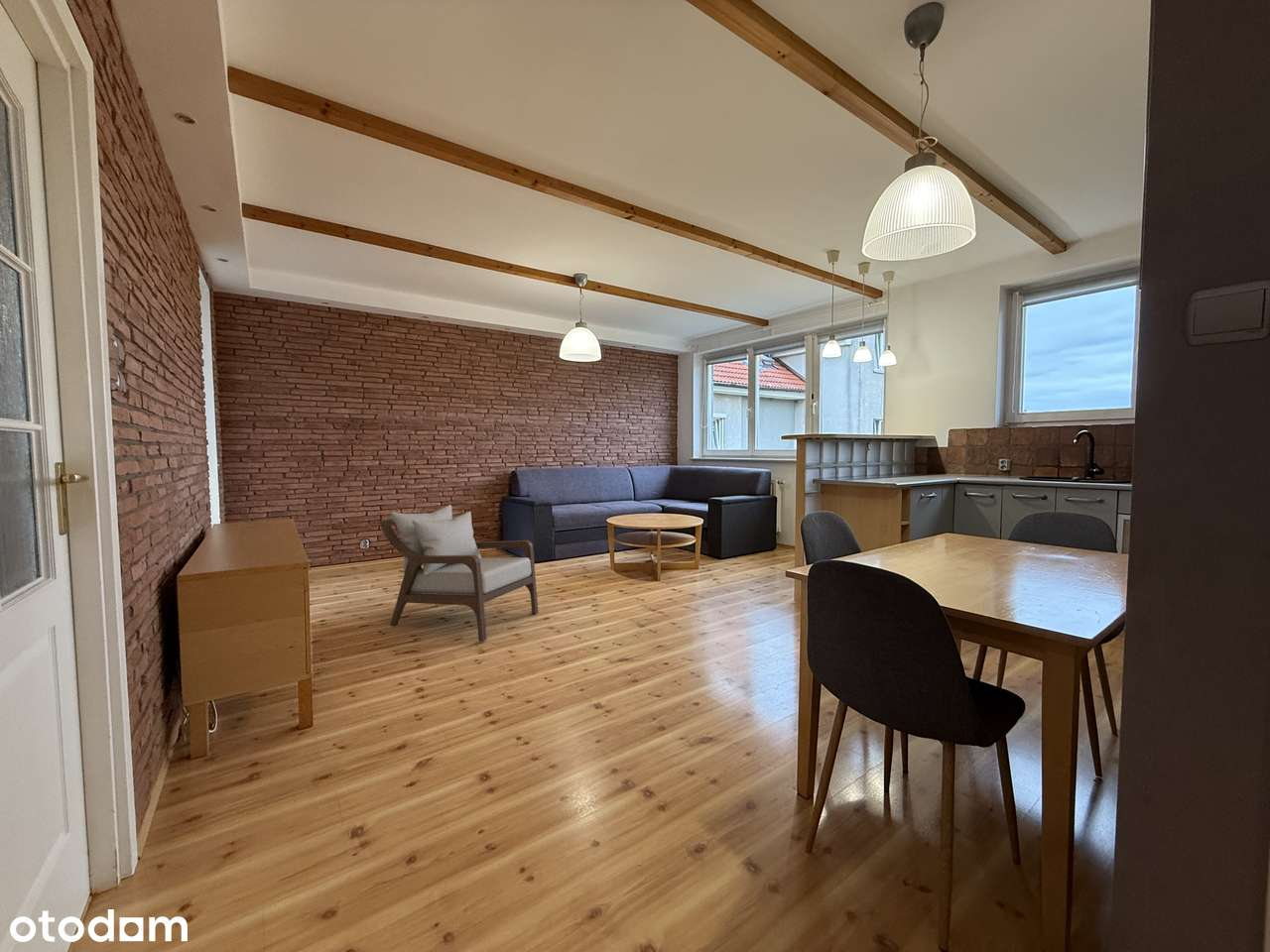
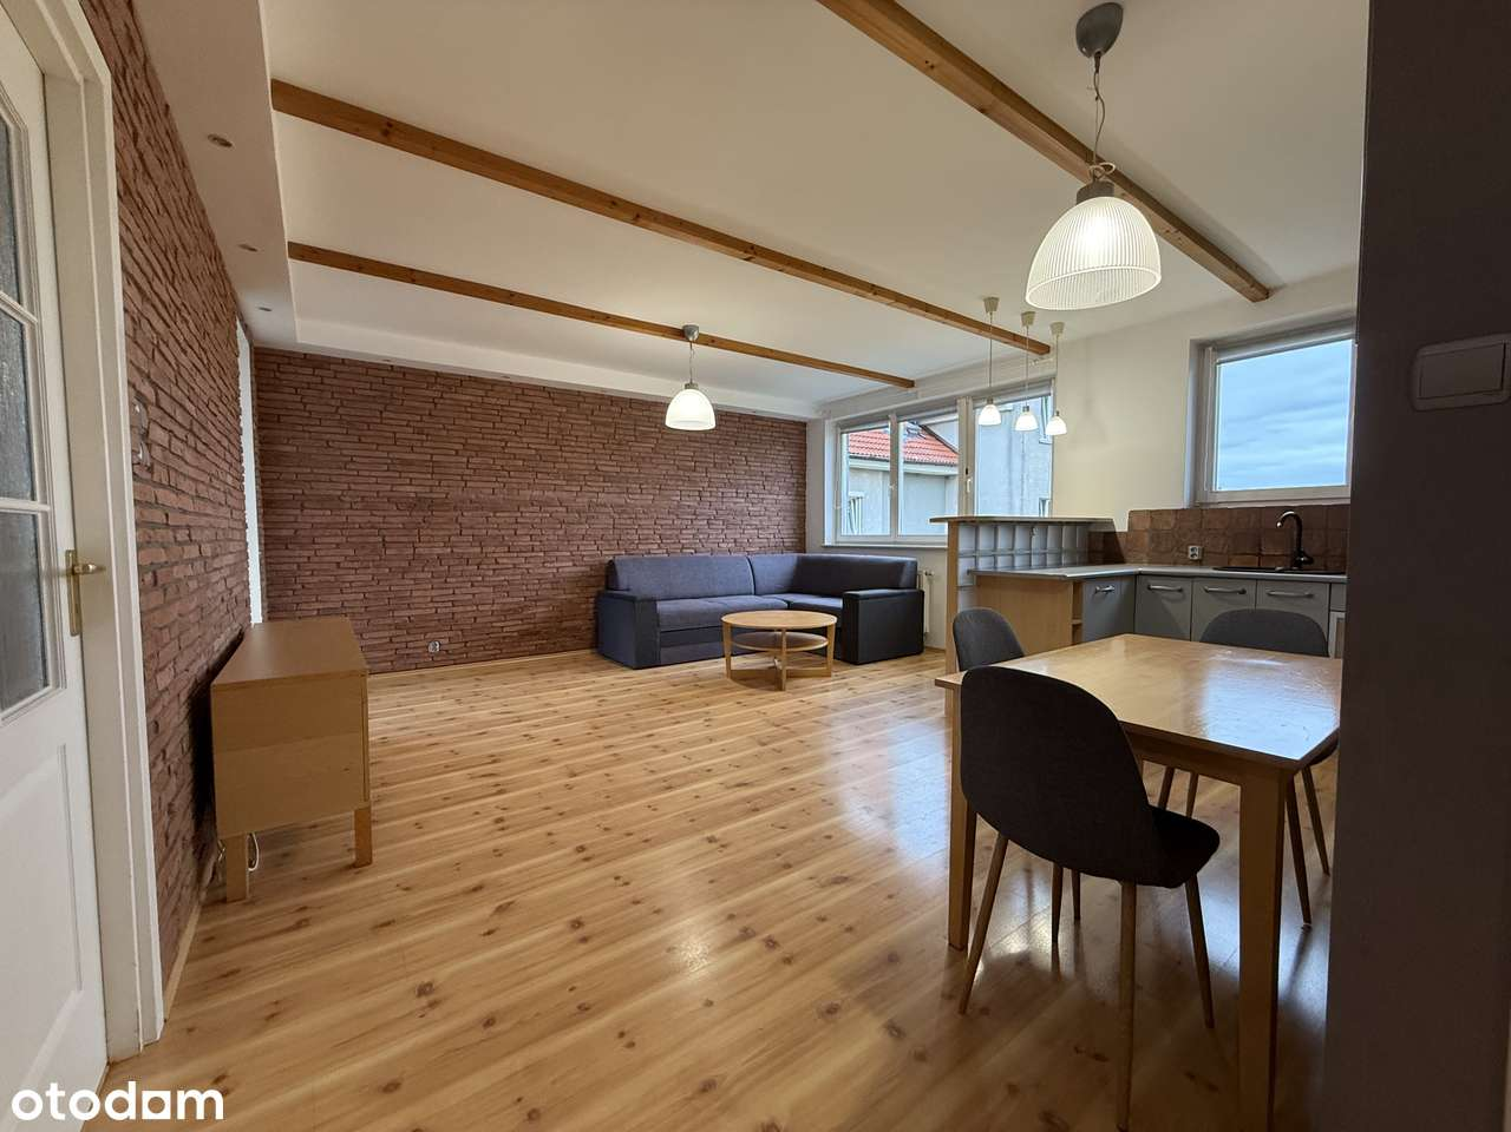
- armchair [378,504,539,643]
